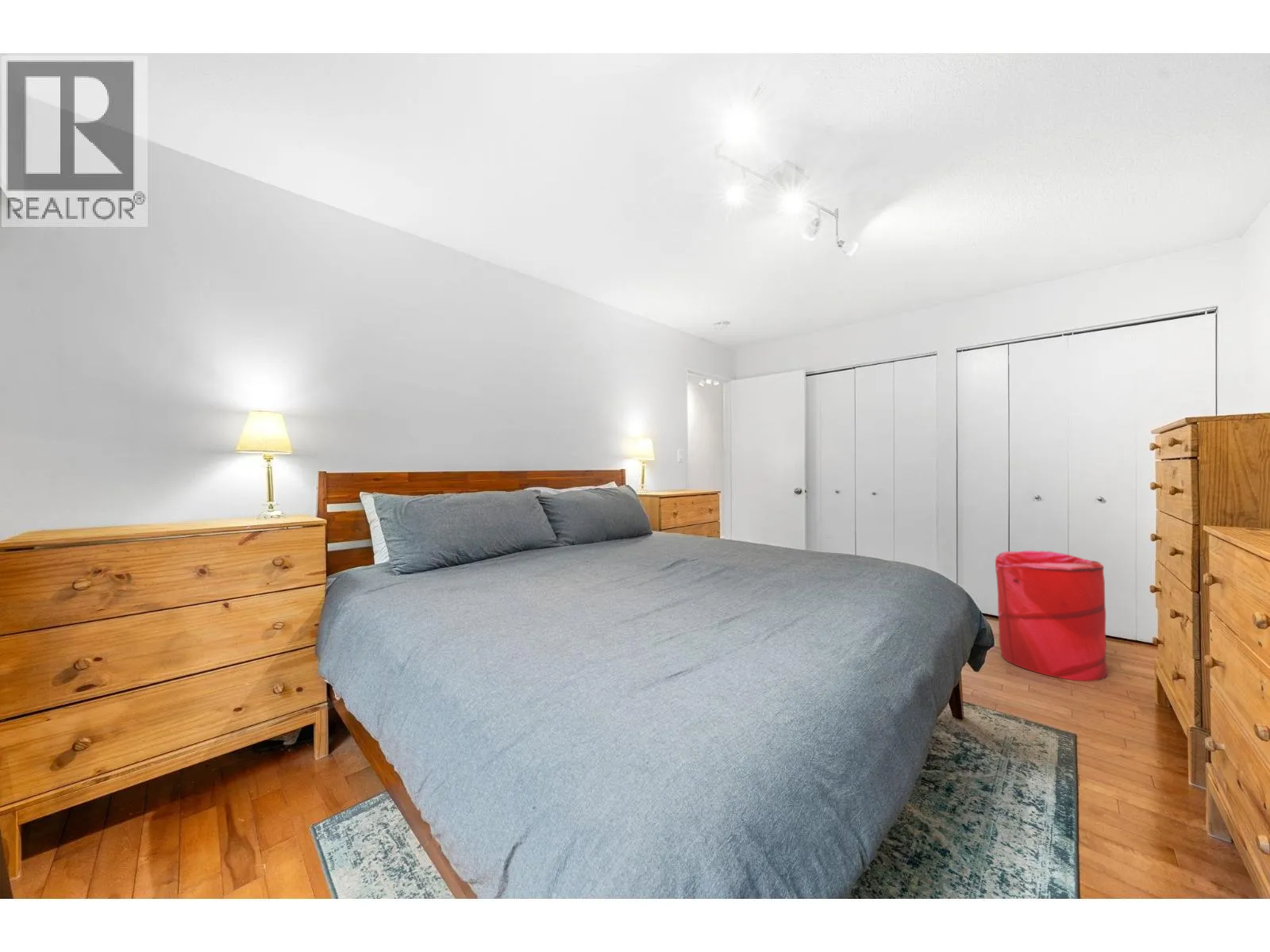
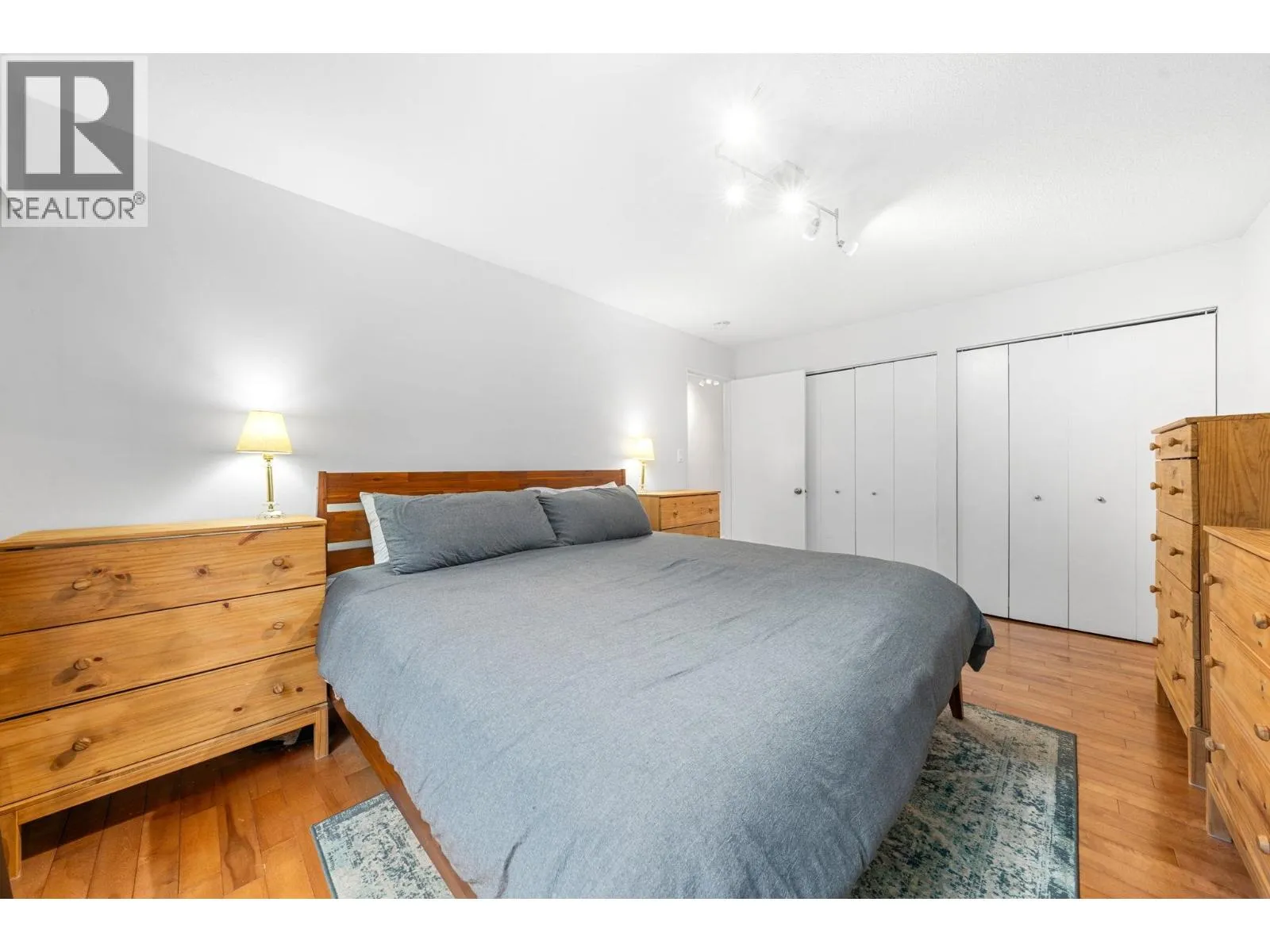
- laundry hamper [995,550,1108,682]
